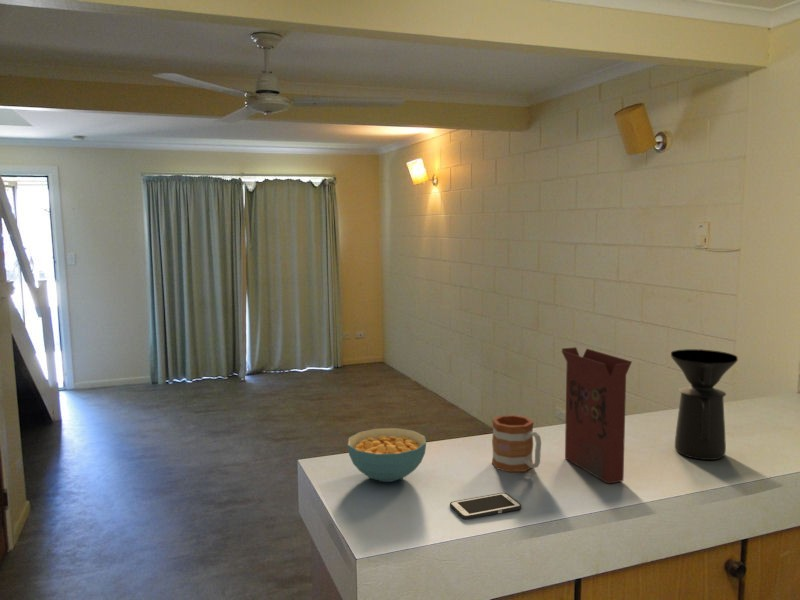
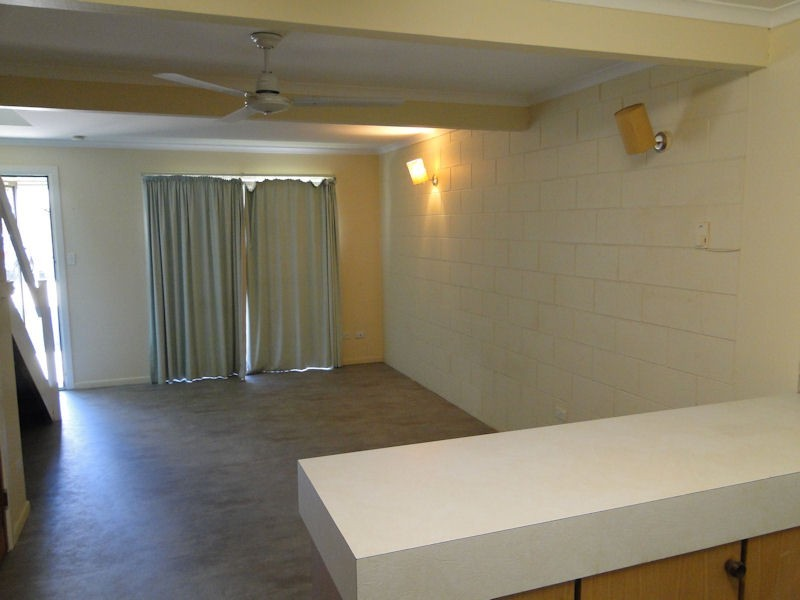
- coffee maker [670,348,739,461]
- cereal box [561,346,633,485]
- mug [491,414,542,473]
- cell phone [449,492,522,520]
- cereal bowl [347,427,427,483]
